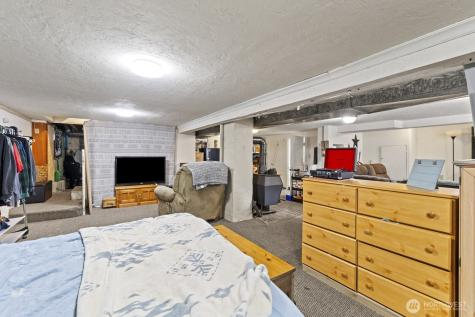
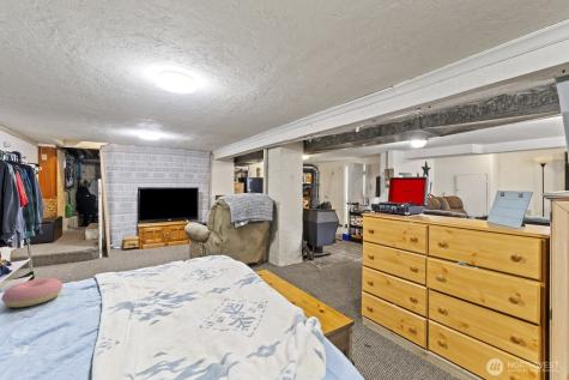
+ cushion [0,277,63,308]
